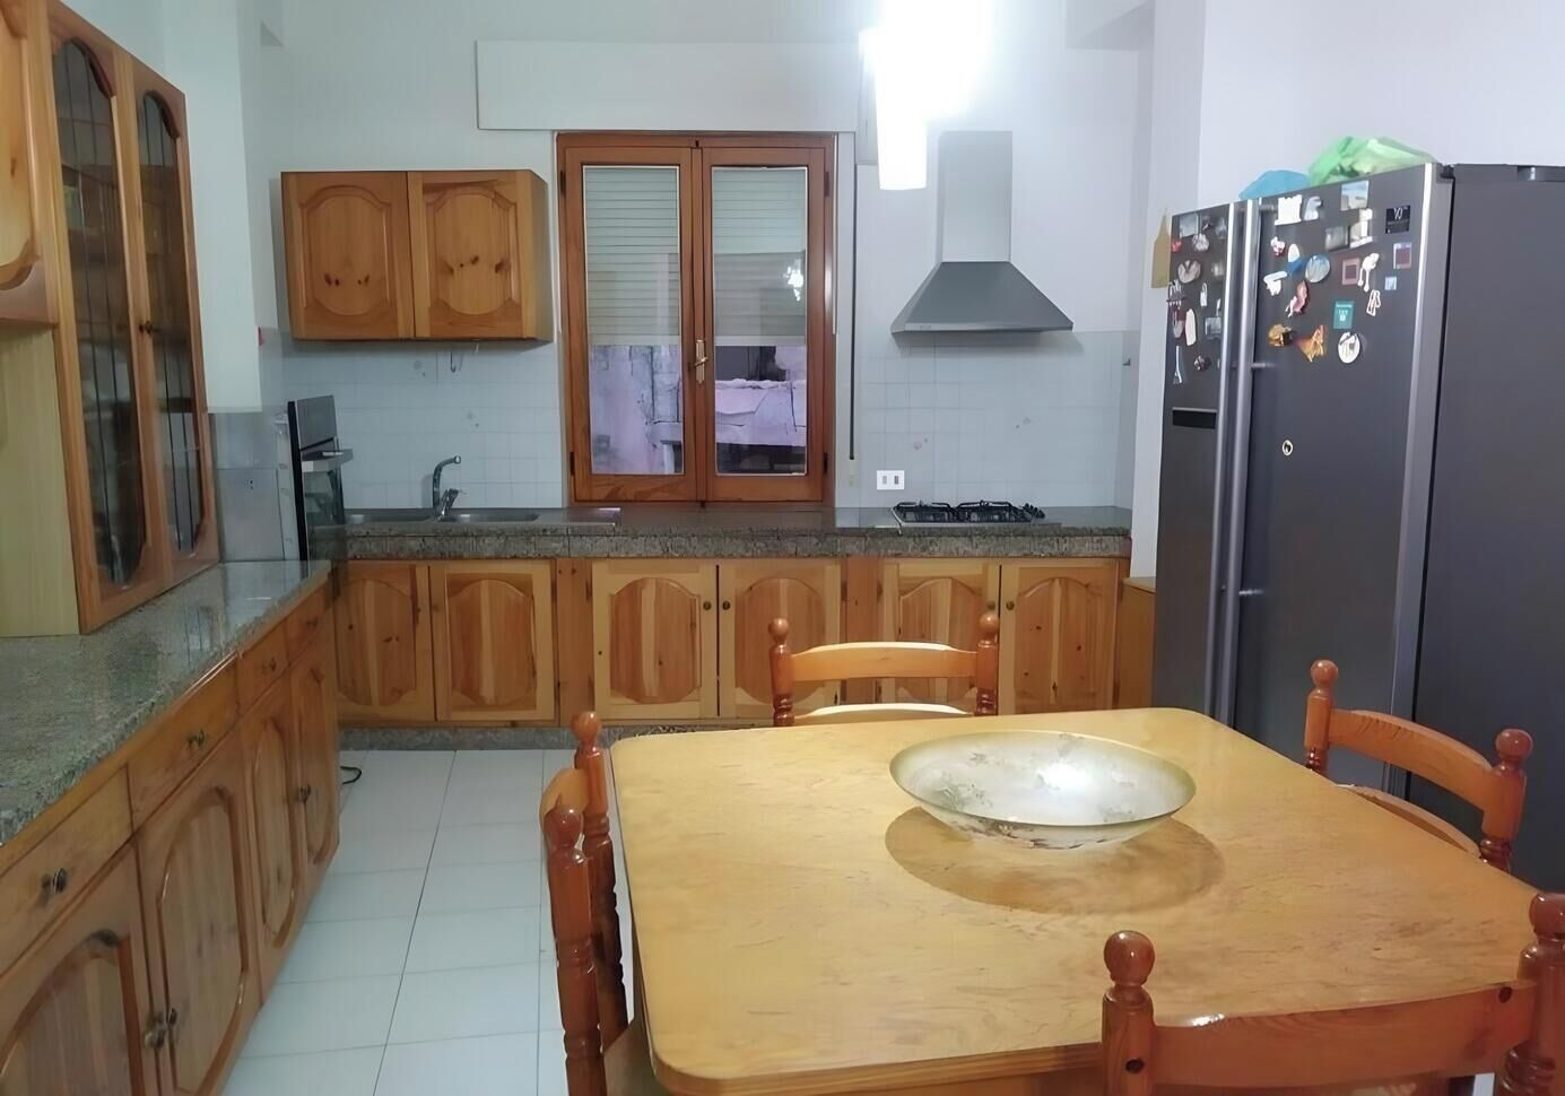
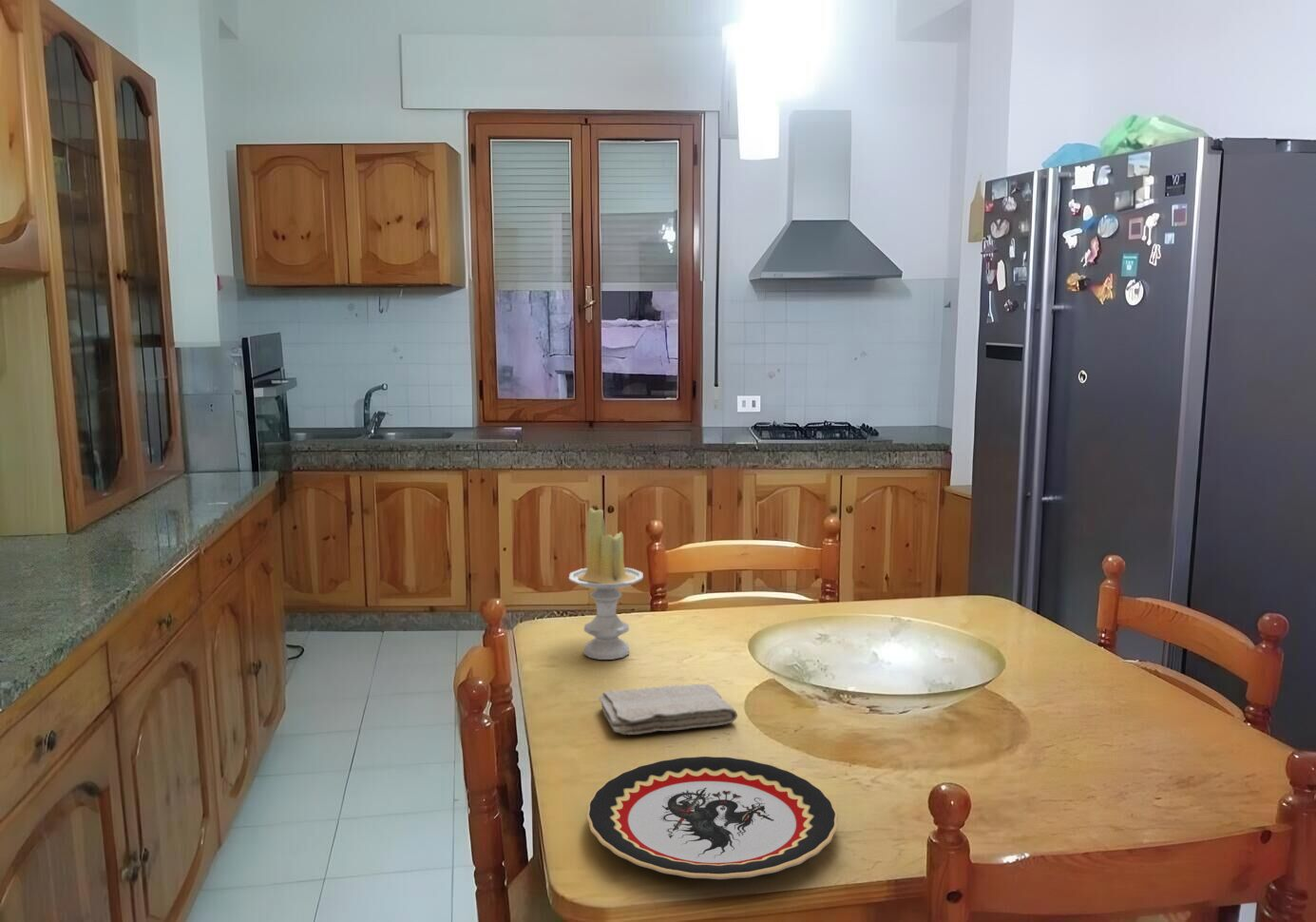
+ washcloth [598,682,738,736]
+ plate [585,756,839,880]
+ candle [568,507,644,661]
